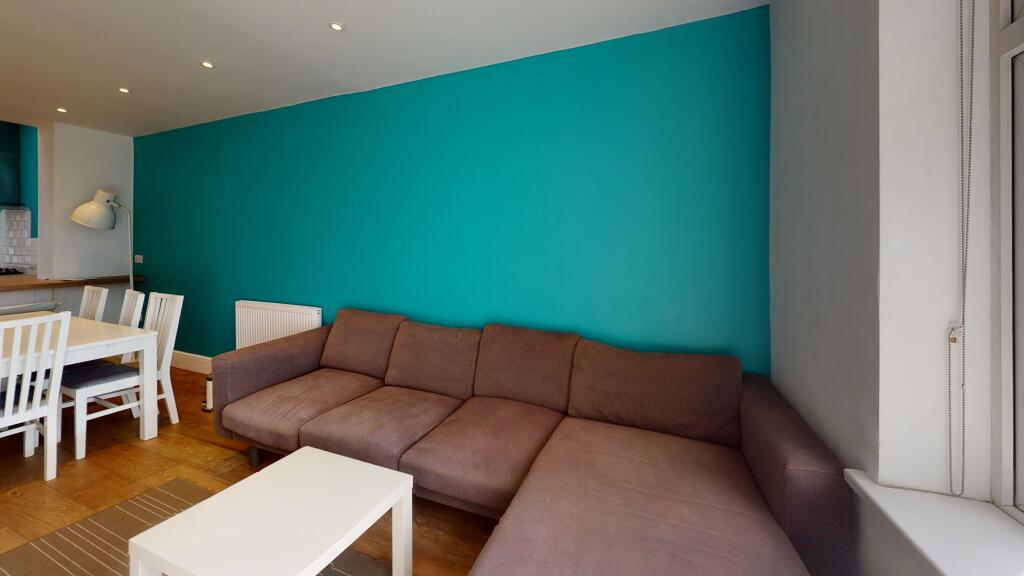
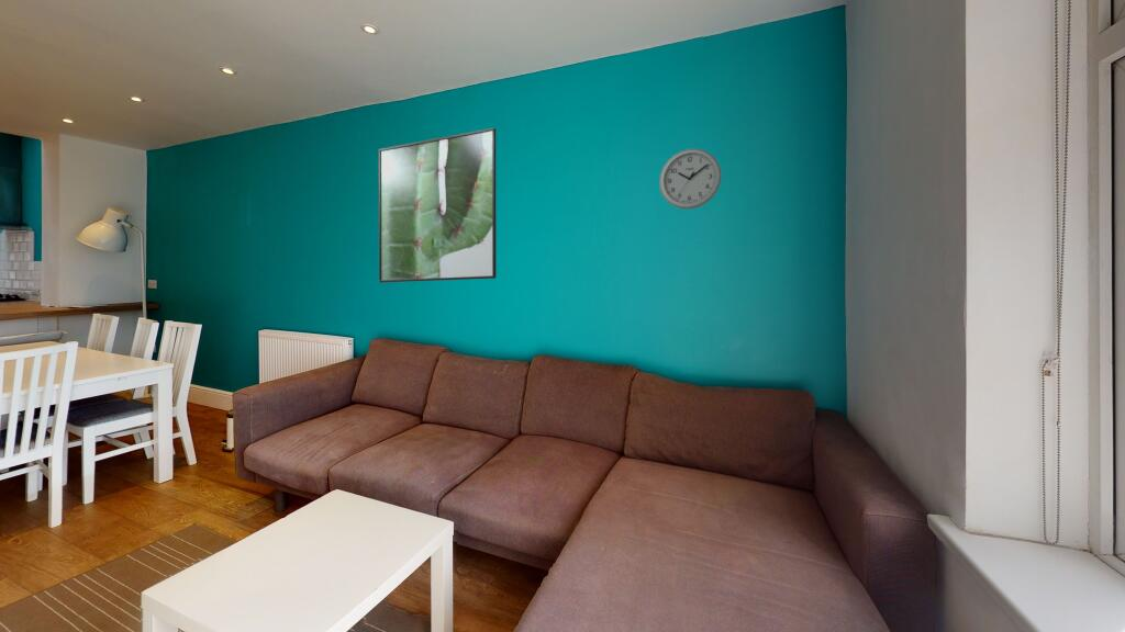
+ wall clock [658,148,723,211]
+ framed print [378,126,498,283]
